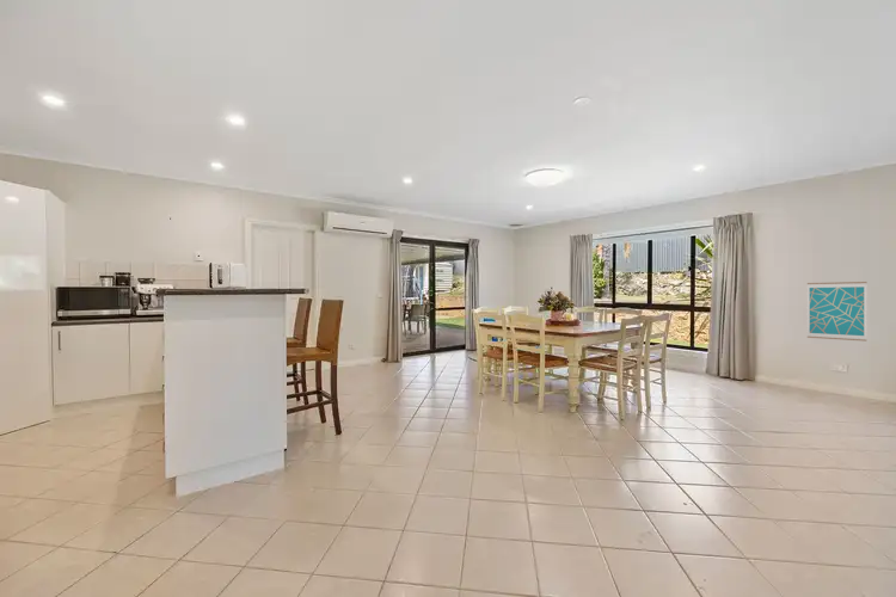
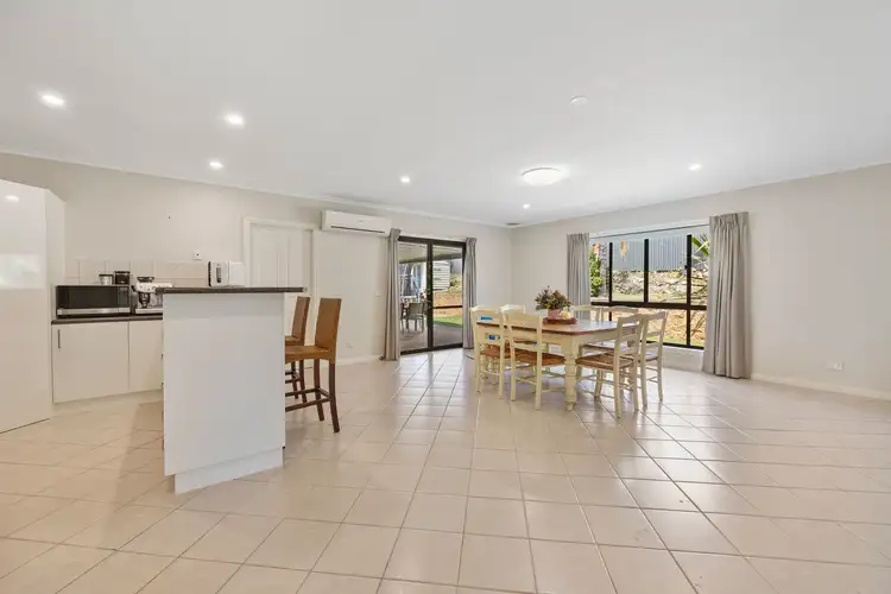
- wall art [806,281,869,343]
